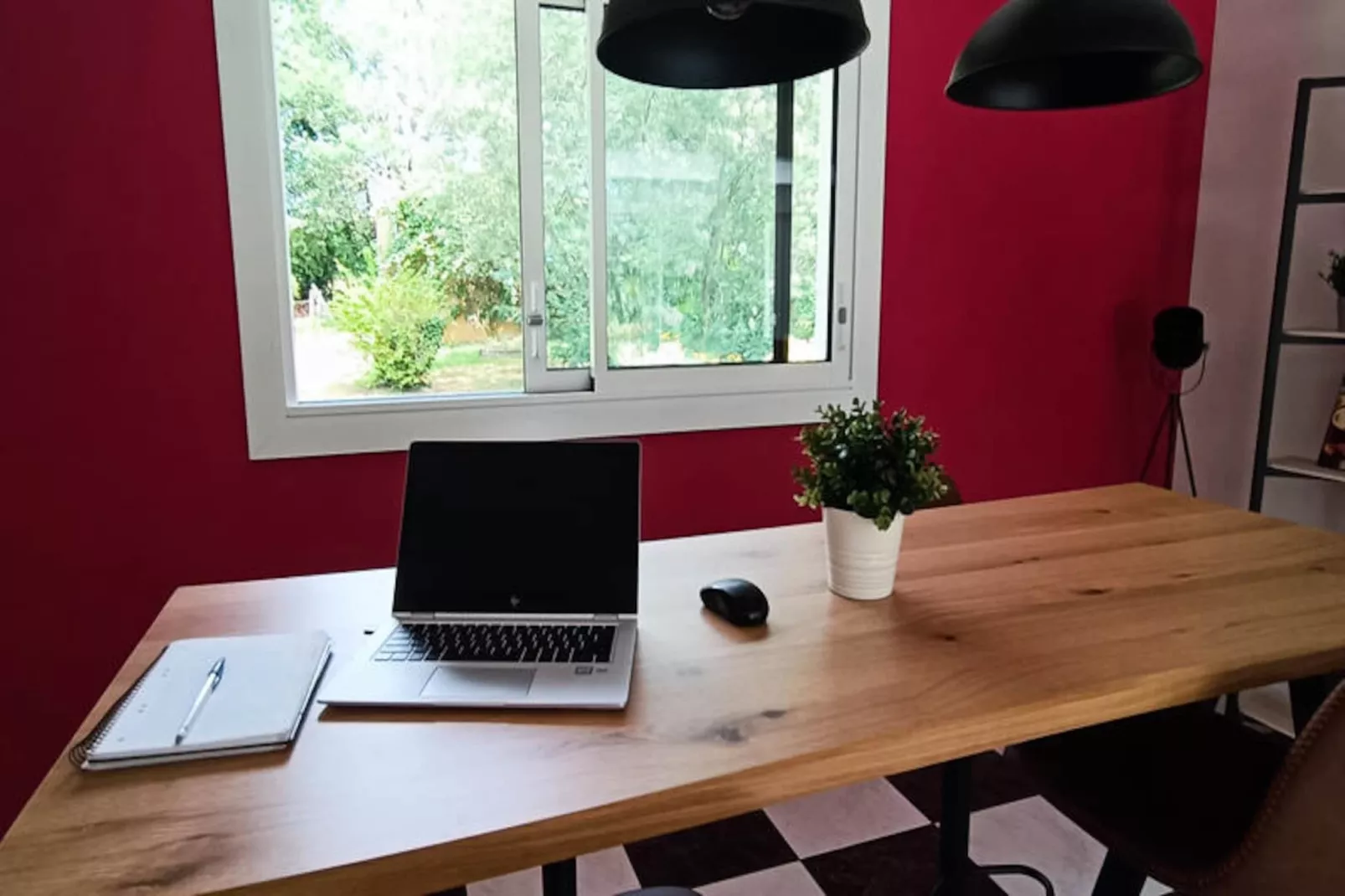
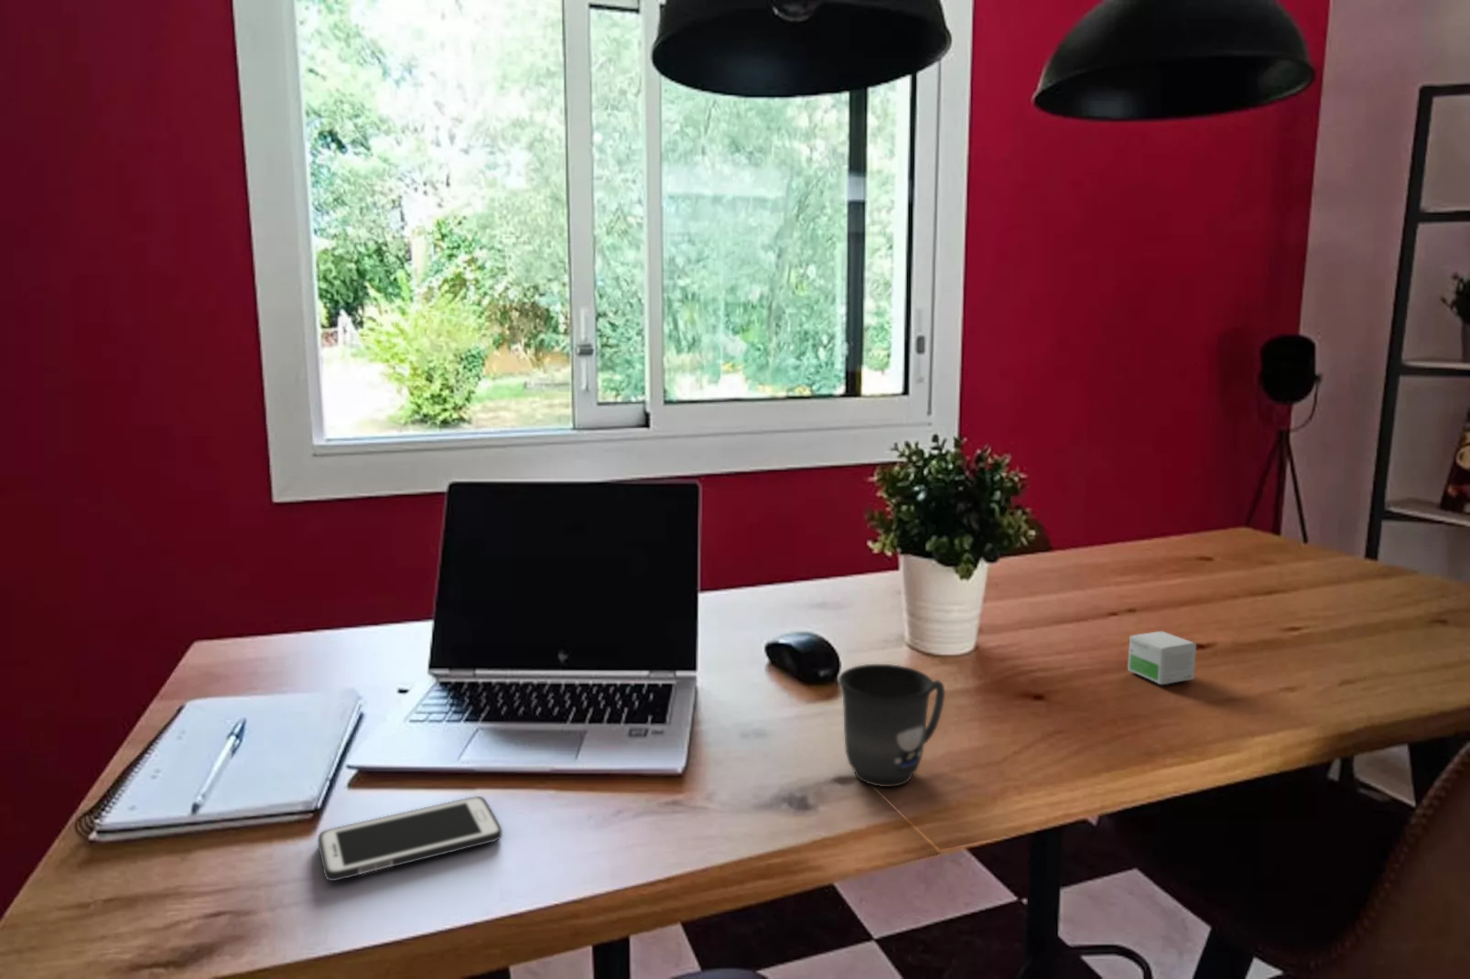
+ cell phone [317,795,504,882]
+ mug [837,663,945,788]
+ small box [1127,630,1197,685]
